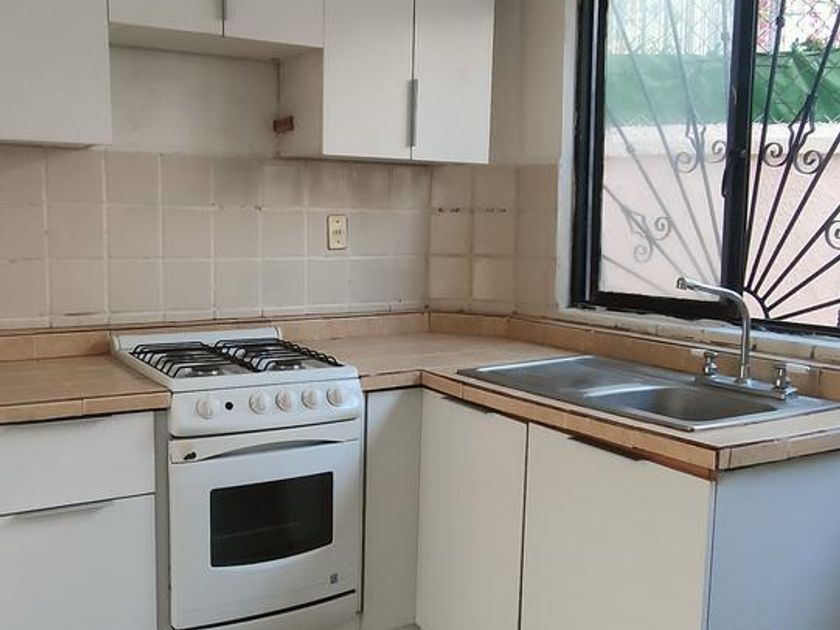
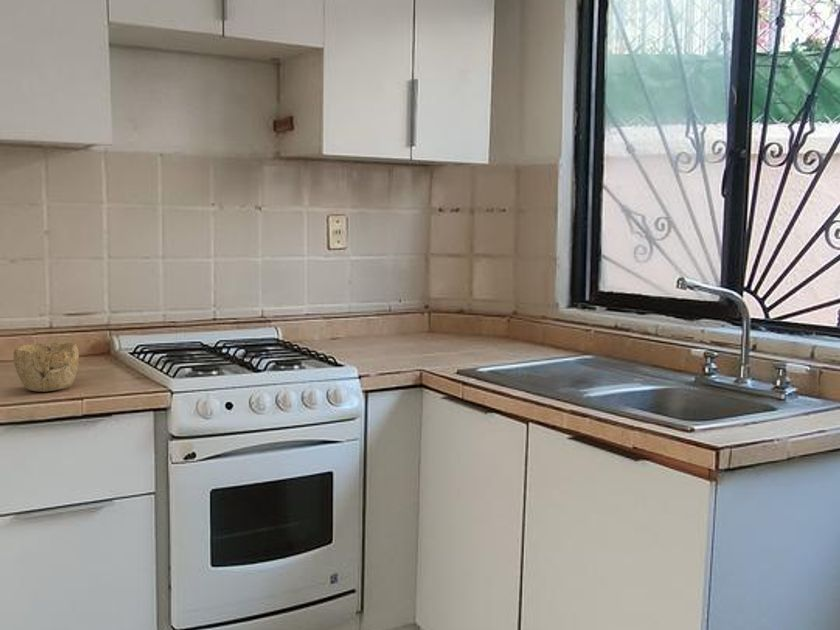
+ bowl [13,341,80,393]
